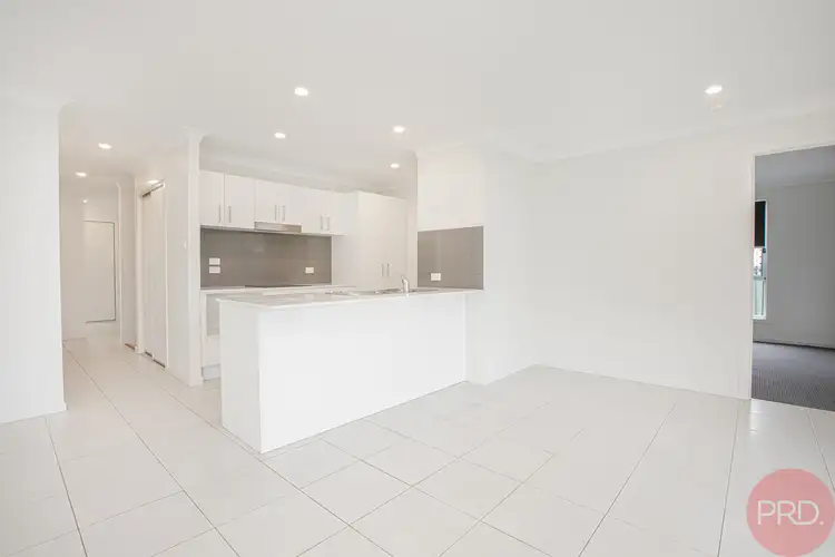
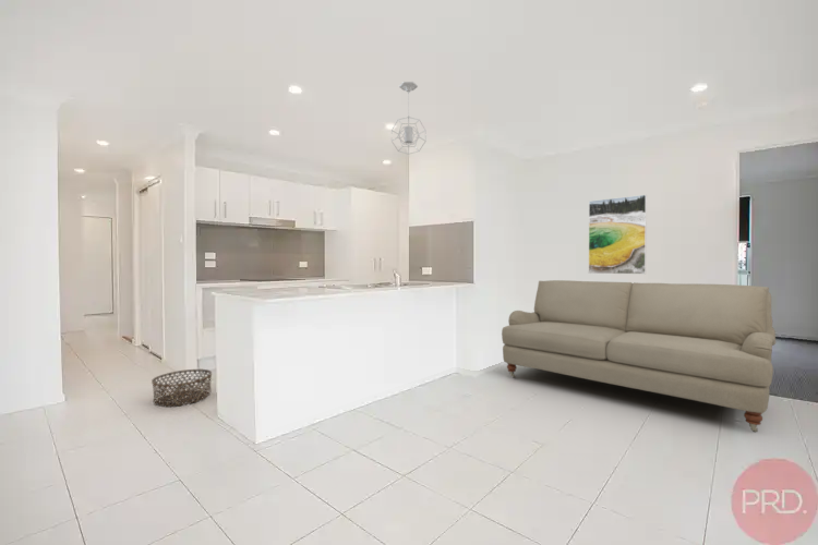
+ pendant light [390,81,428,156]
+ sofa [501,279,777,434]
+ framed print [588,194,648,275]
+ basket [151,368,213,408]
